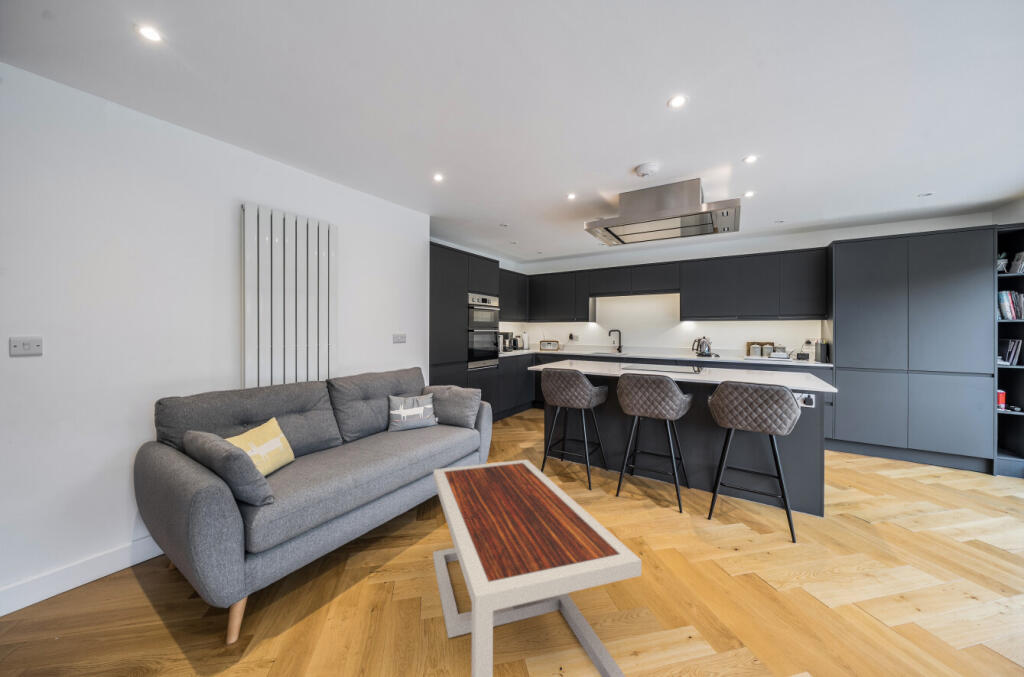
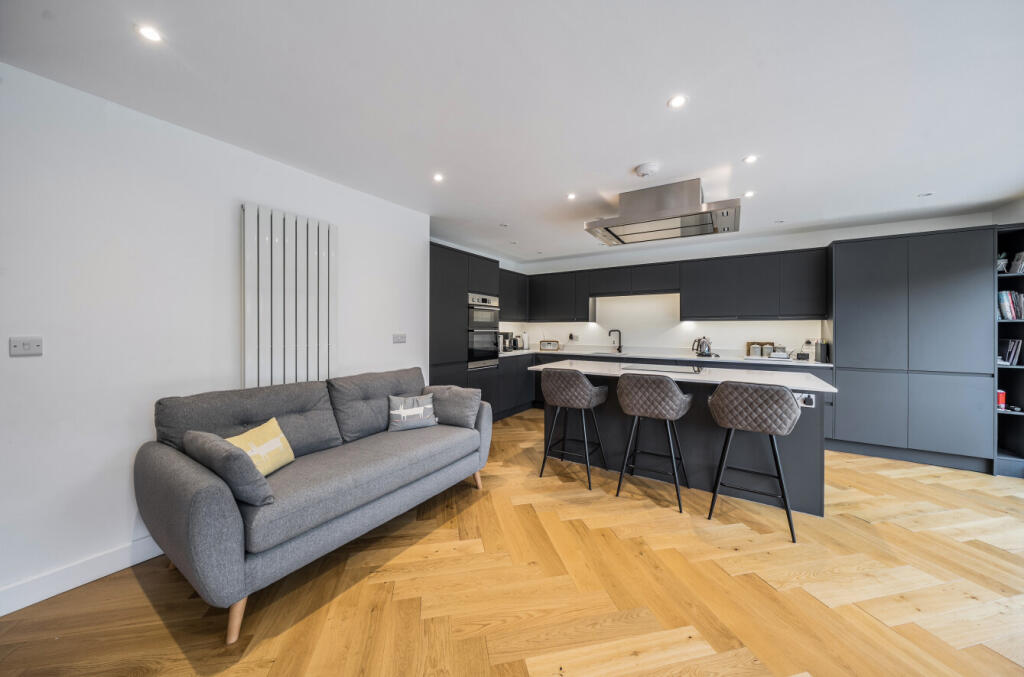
- coffee table [432,459,643,677]
